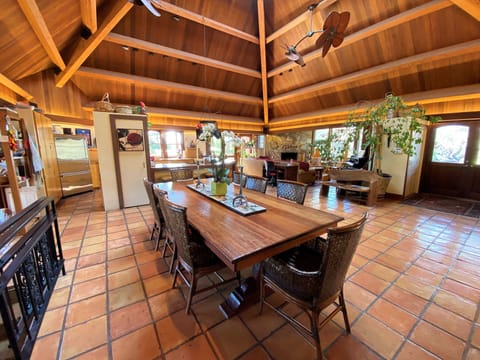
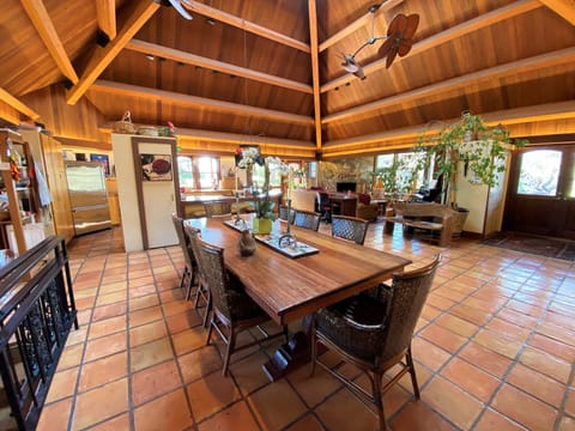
+ teapot [236,225,258,257]
